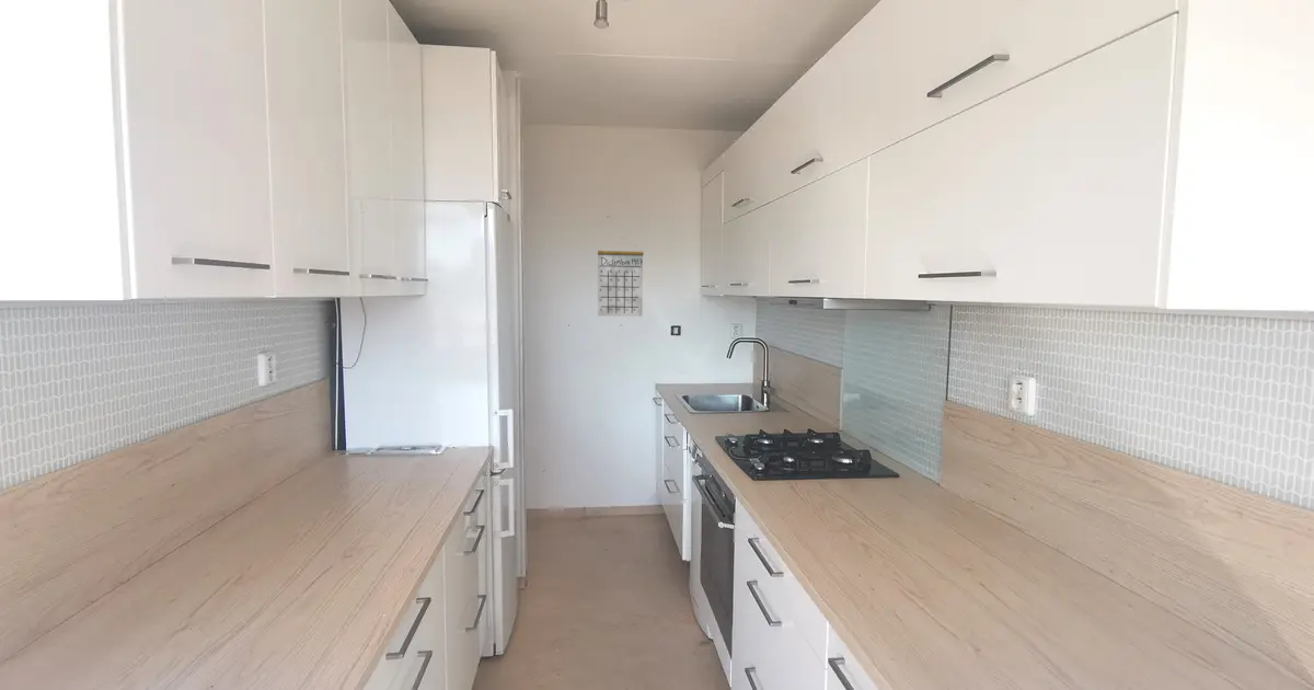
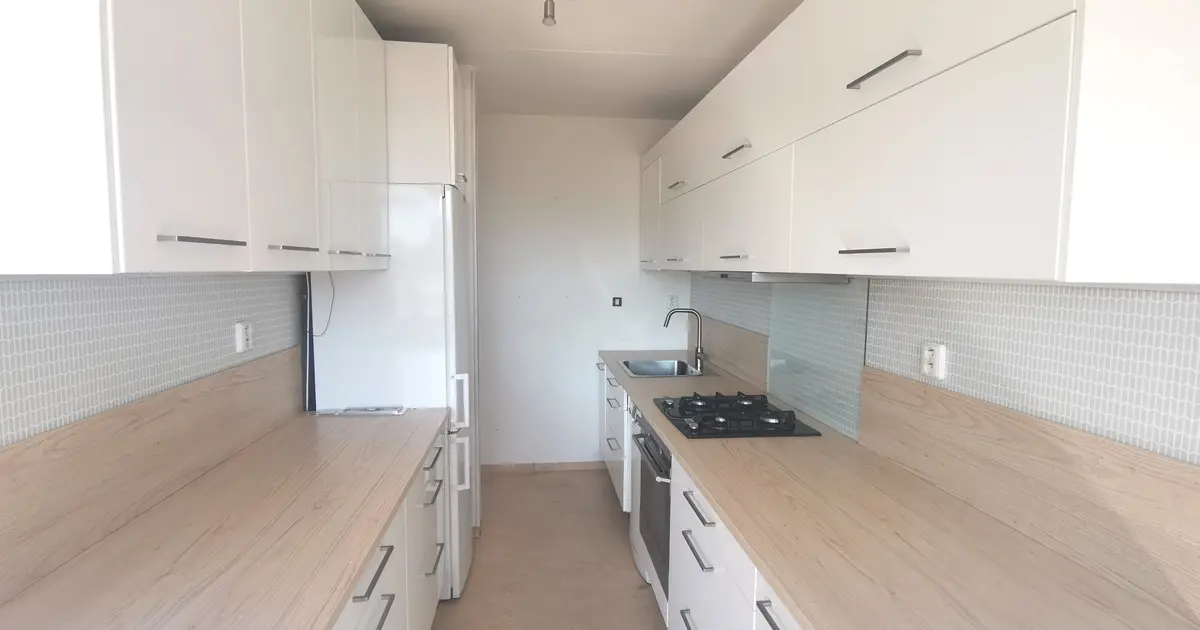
- calendar [597,237,645,318]
